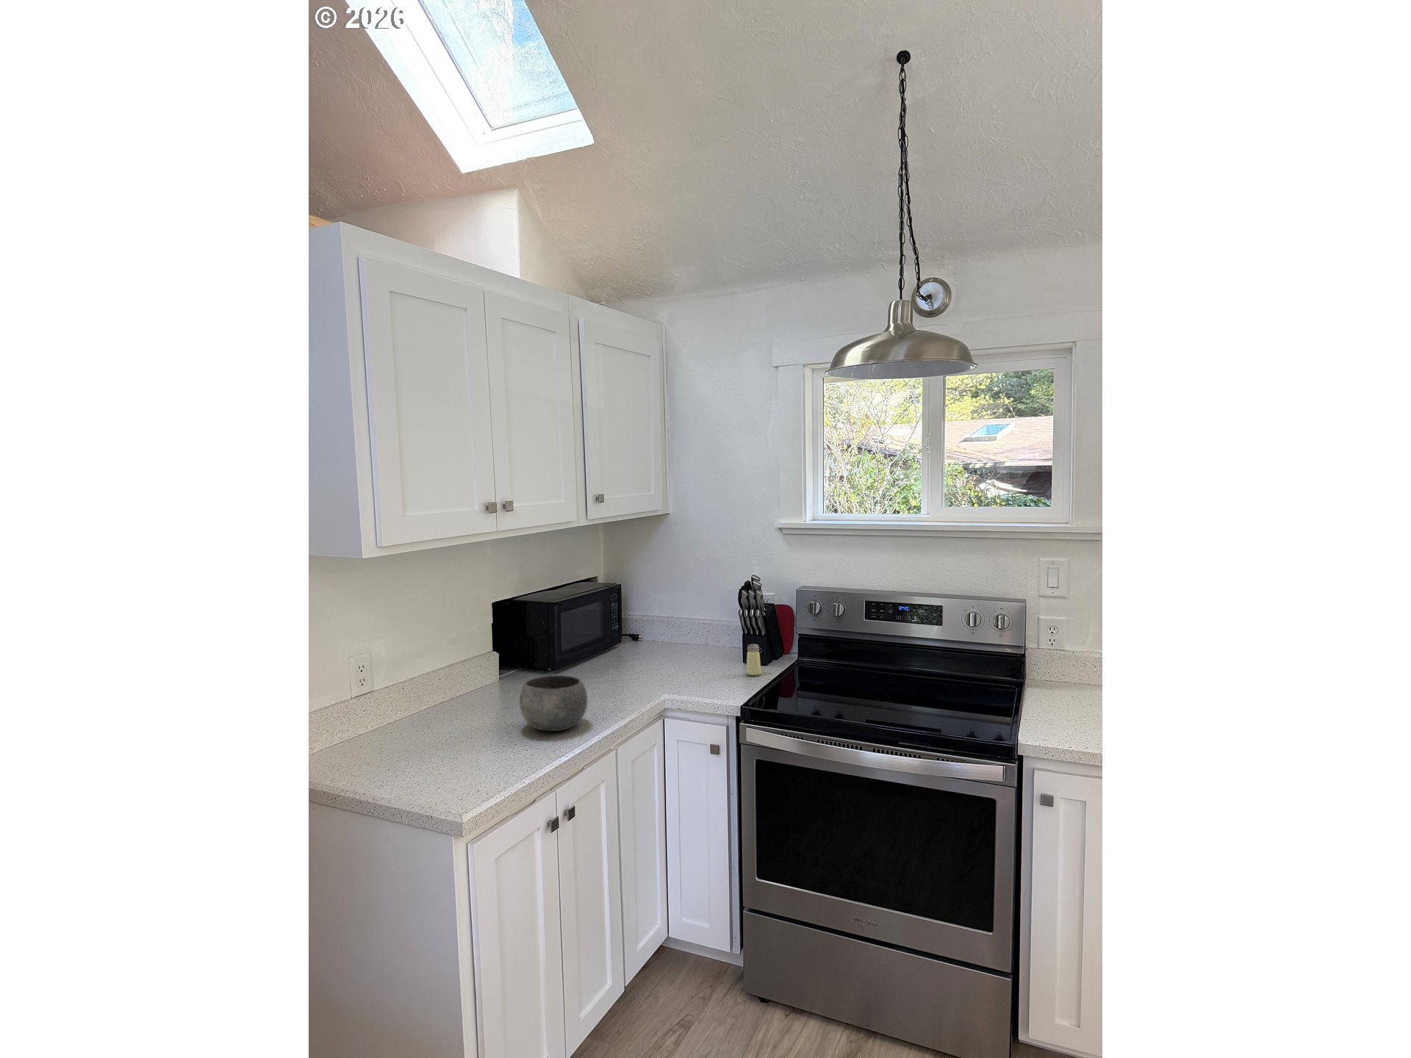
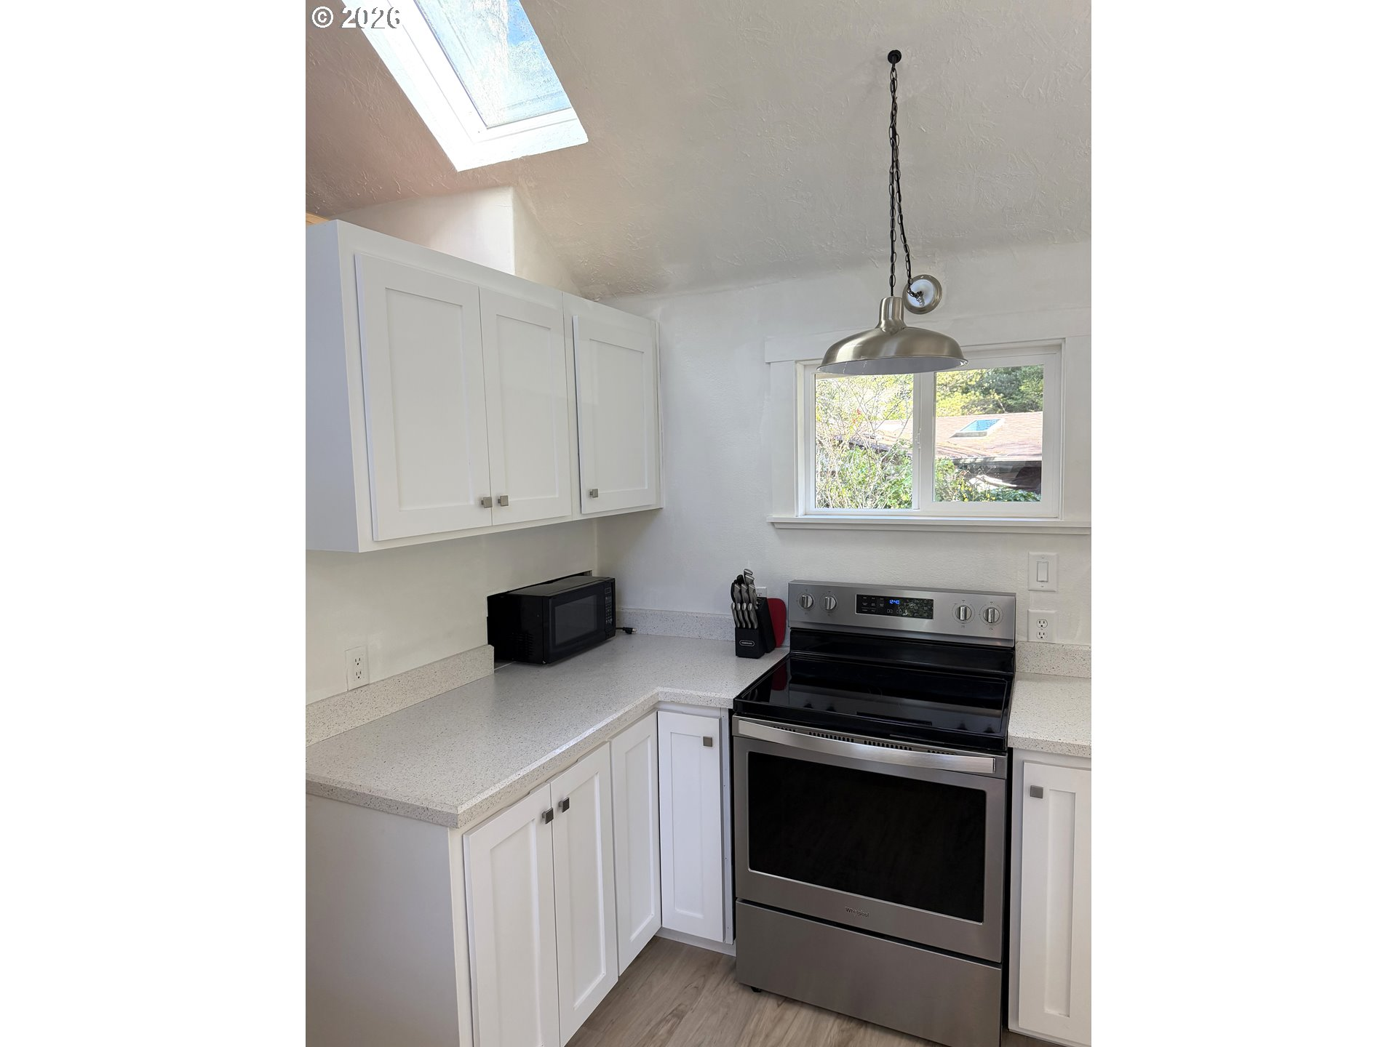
- bowl [519,675,589,731]
- saltshaker [745,642,762,677]
